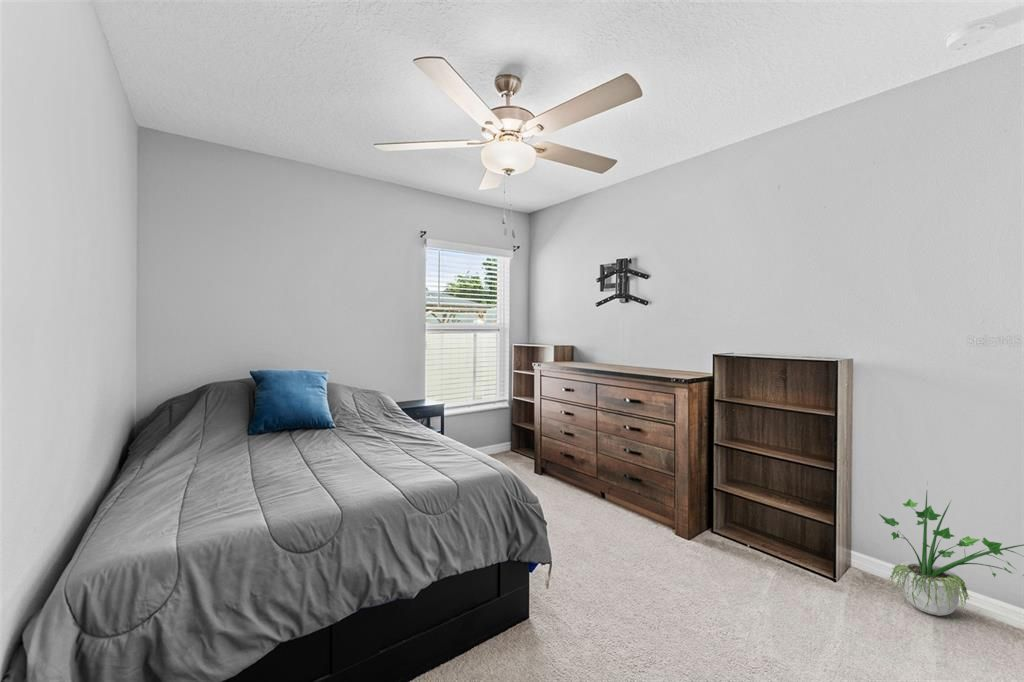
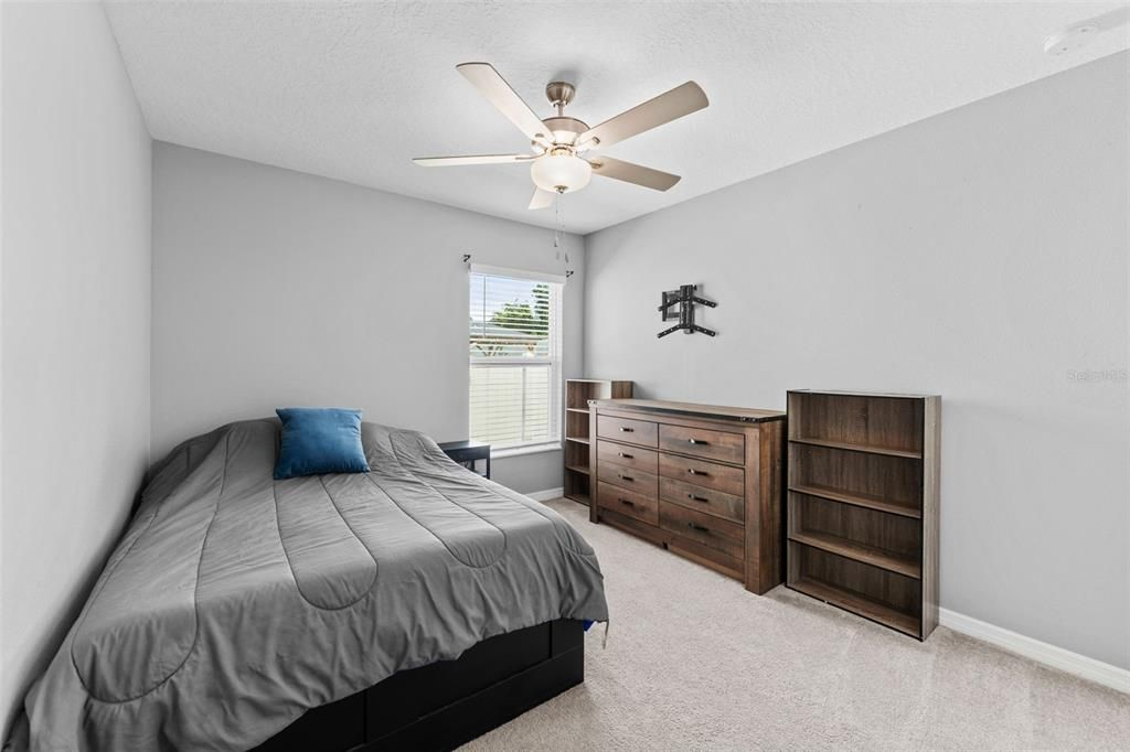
- potted plant [878,480,1024,617]
